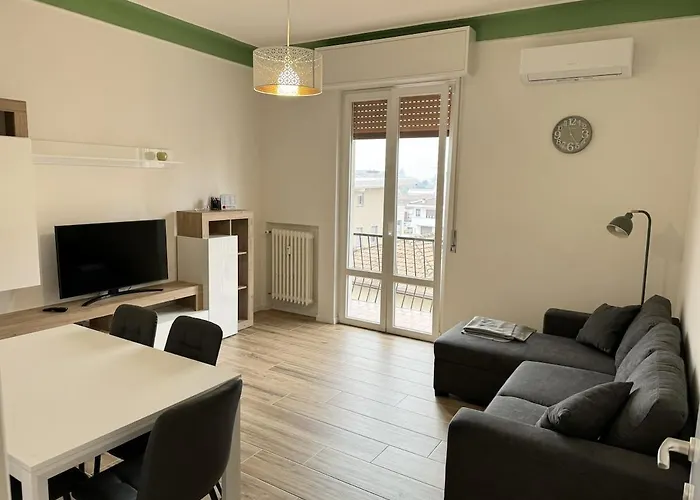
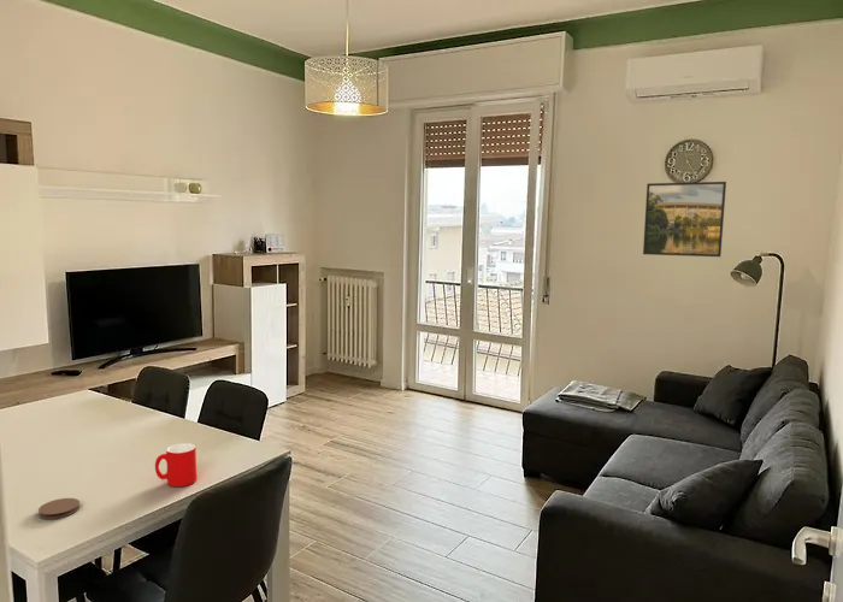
+ cup [154,442,198,488]
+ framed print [642,181,727,258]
+ coaster [37,497,81,520]
